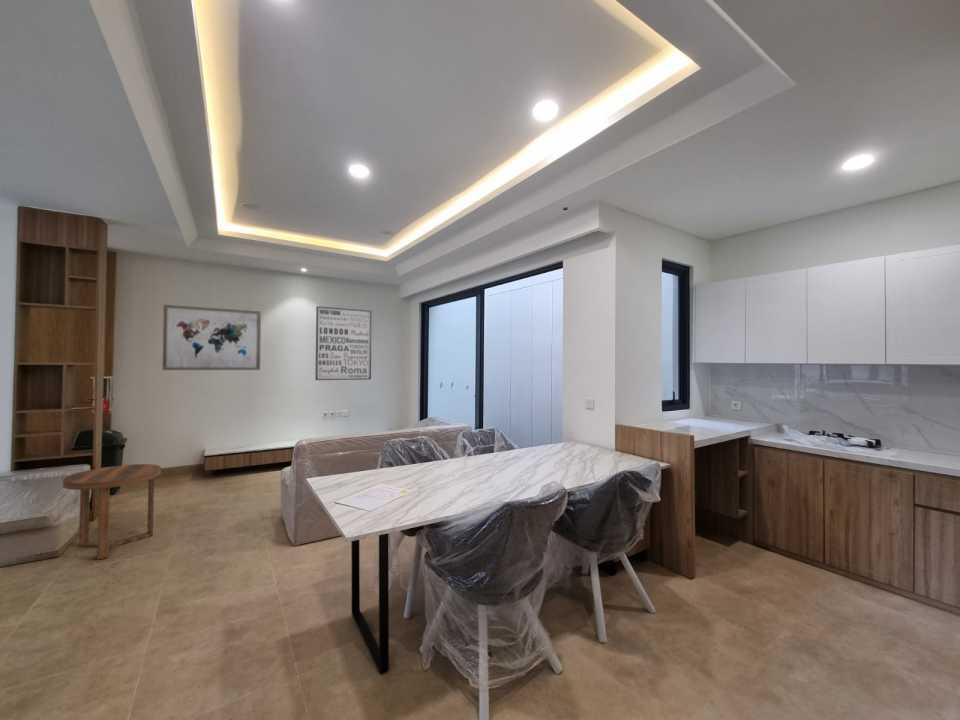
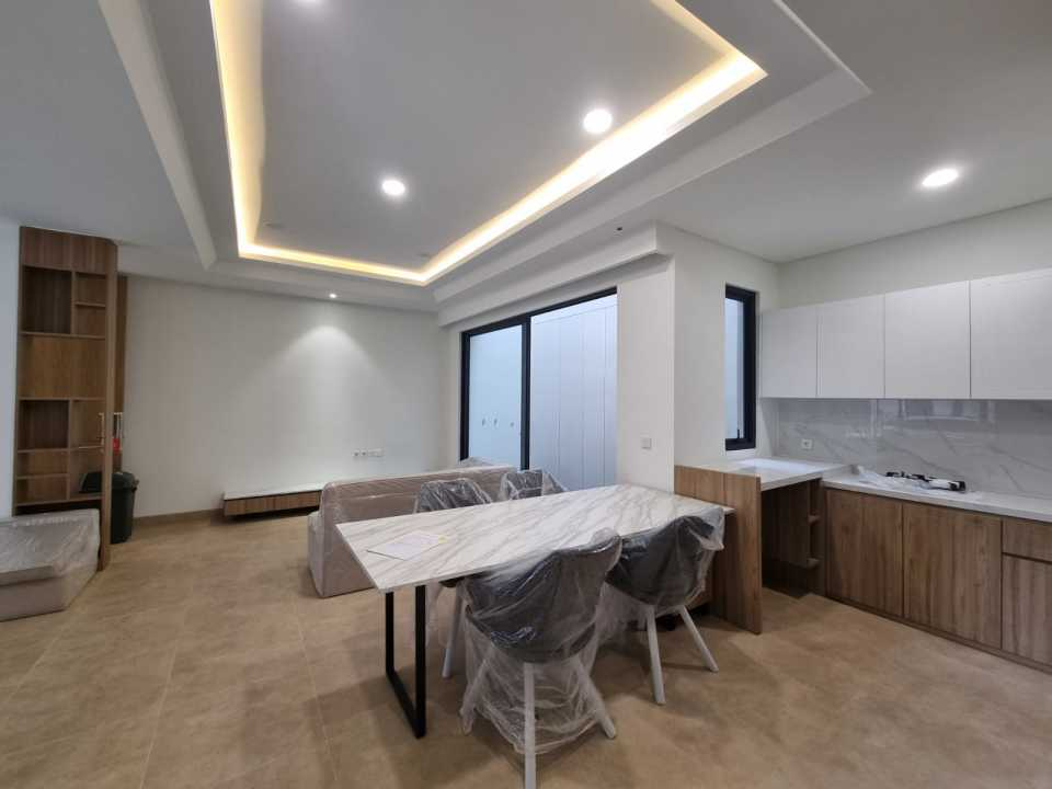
- wall art [314,305,373,381]
- side table [62,463,162,561]
- wall art [162,304,262,371]
